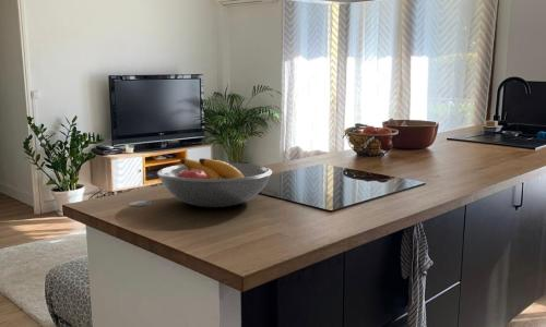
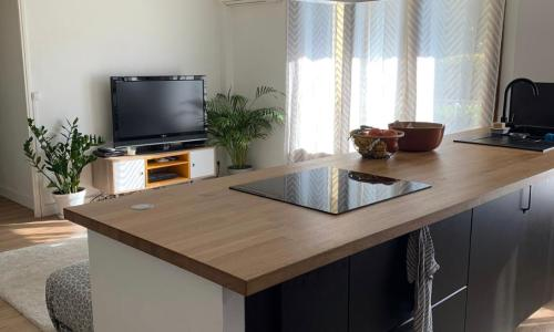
- fruit bowl [156,157,273,208]
